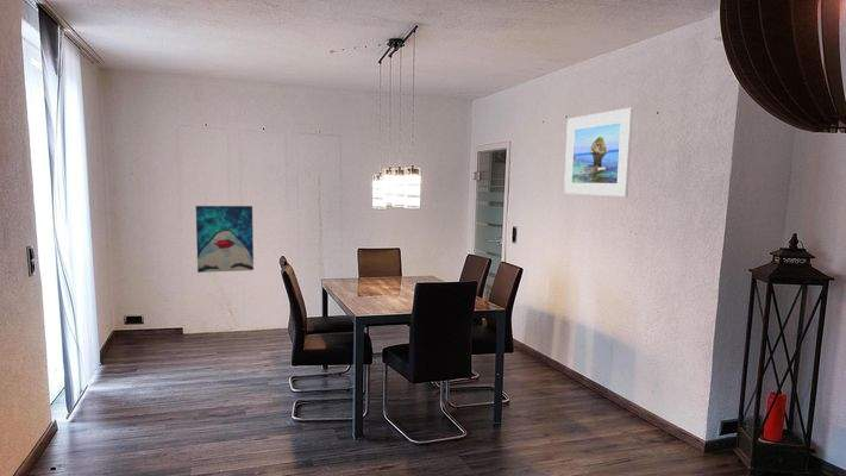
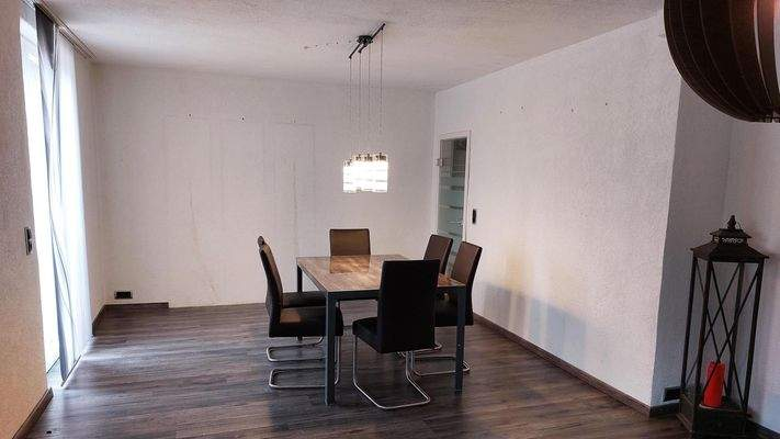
- wall art [195,205,255,274]
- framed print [563,107,634,198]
